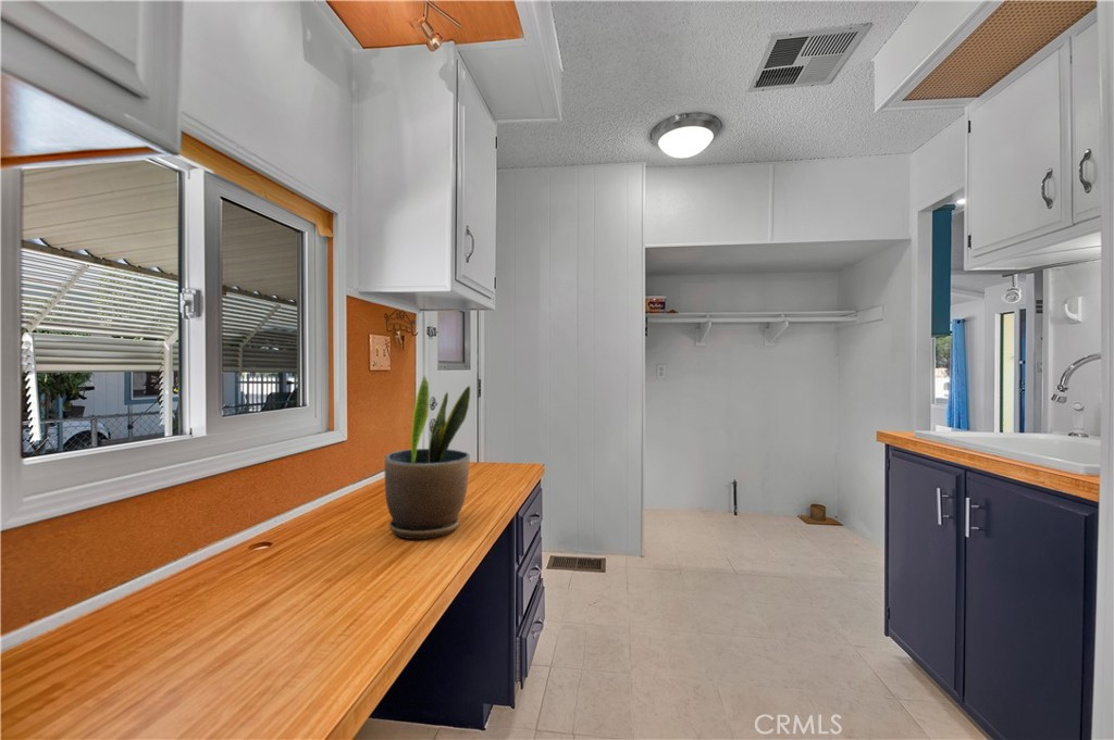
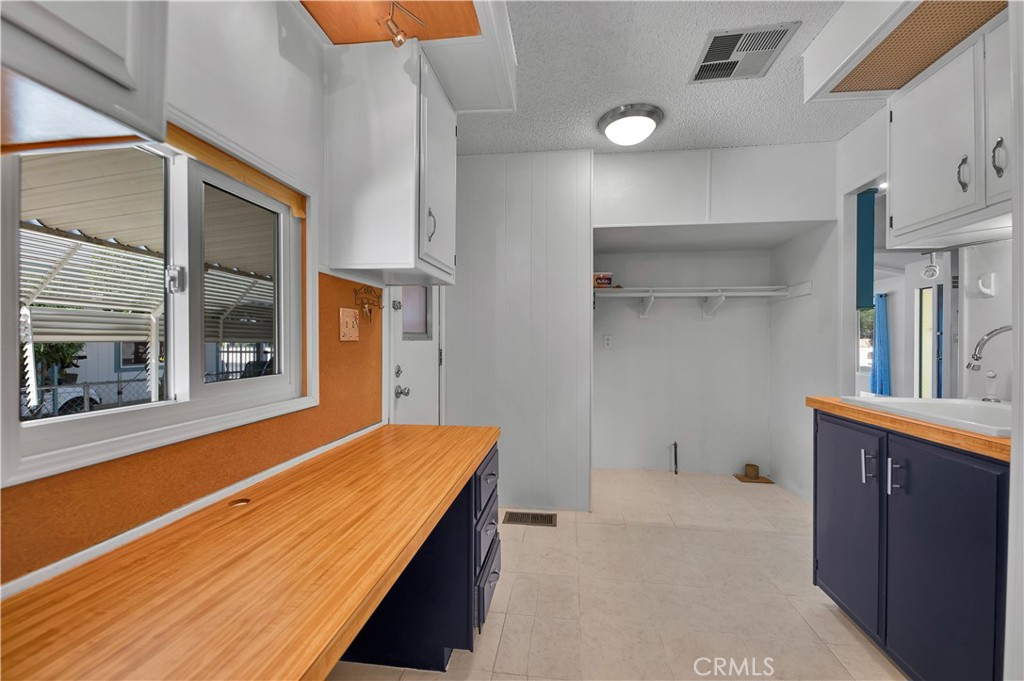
- potted plant [384,375,472,540]
